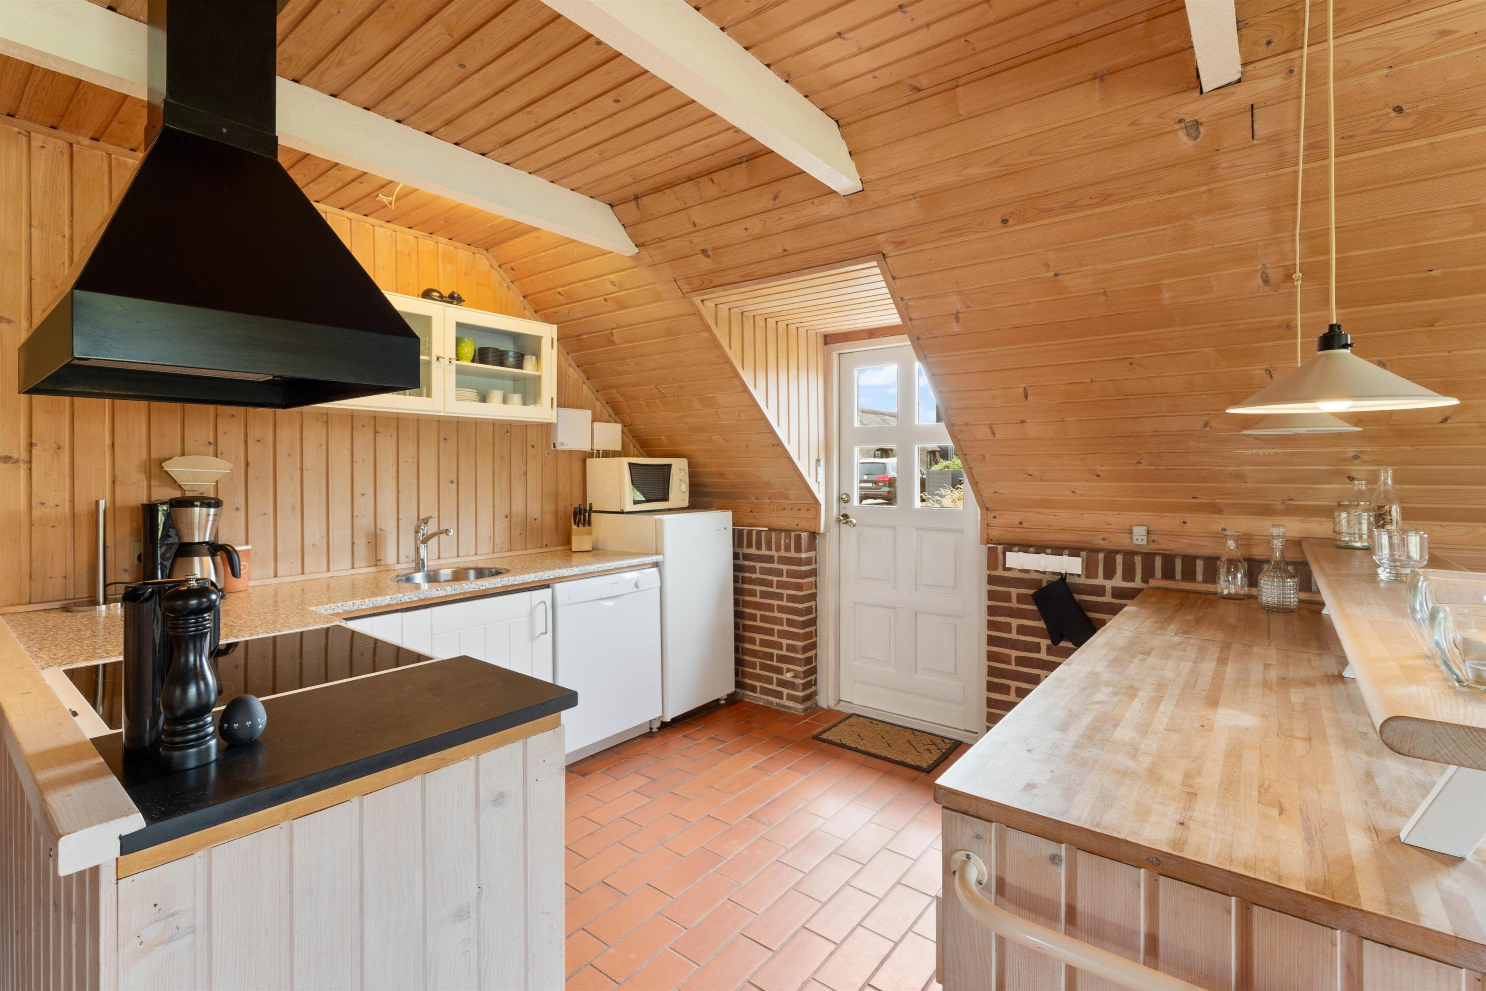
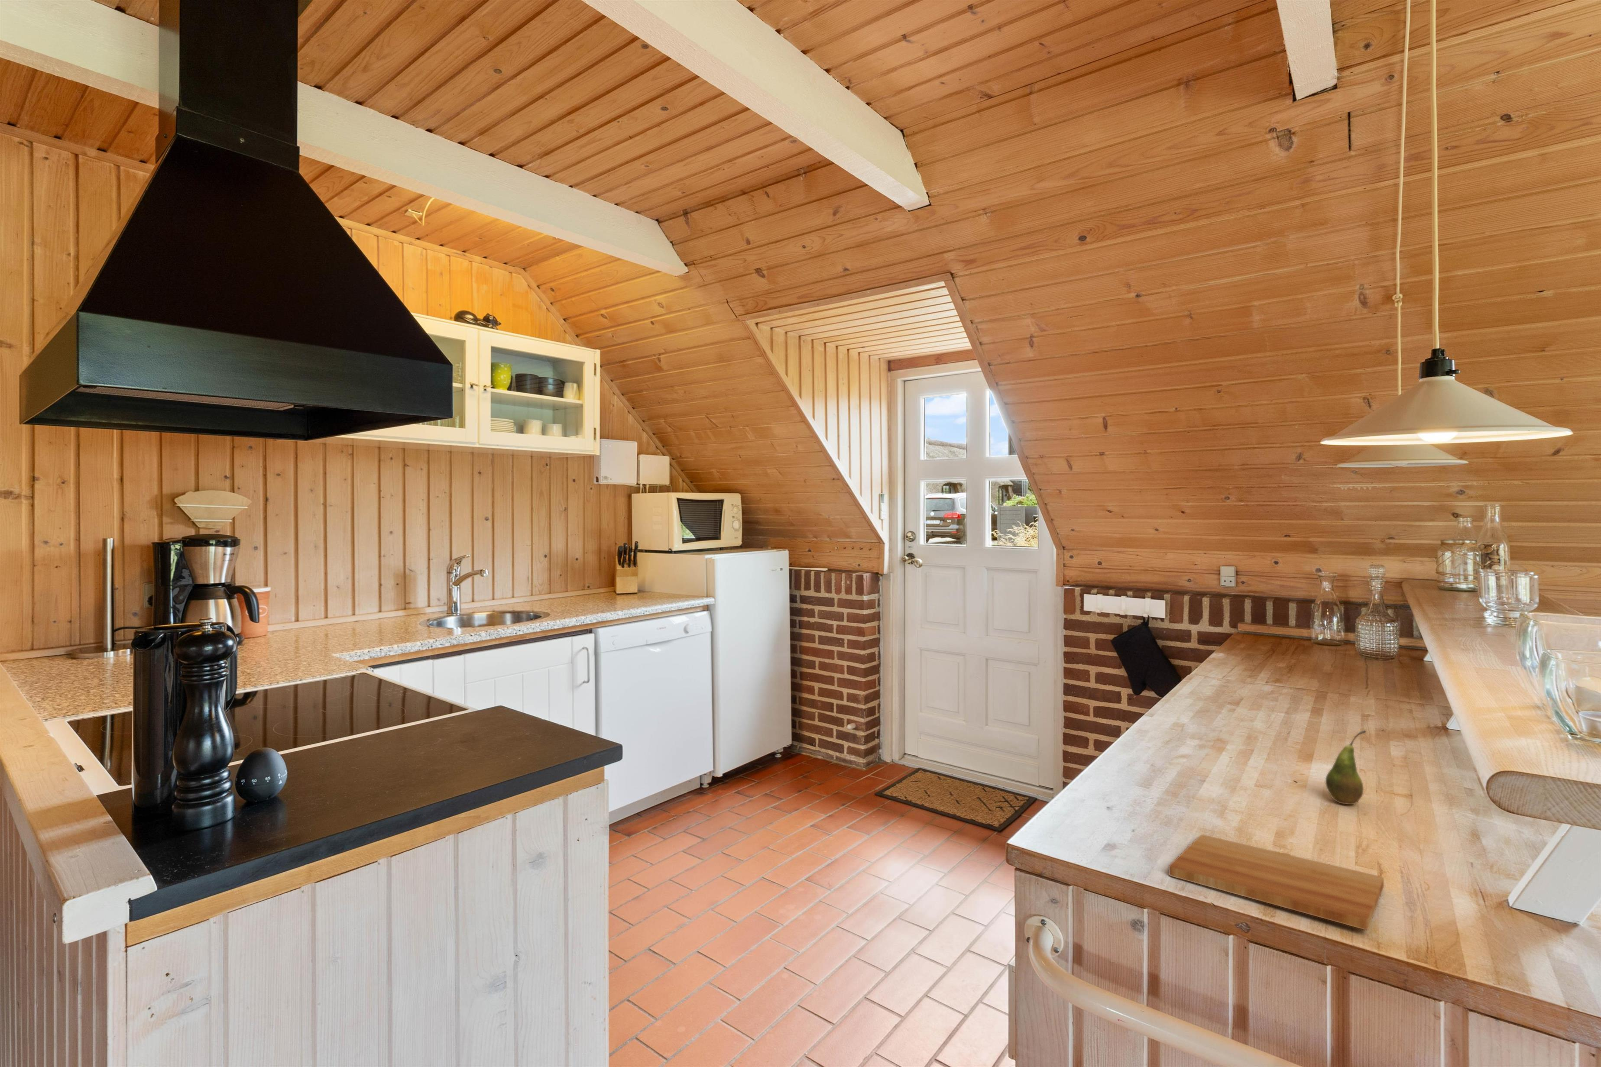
+ cutting board [1169,834,1384,930]
+ fruit [1325,730,1366,805]
